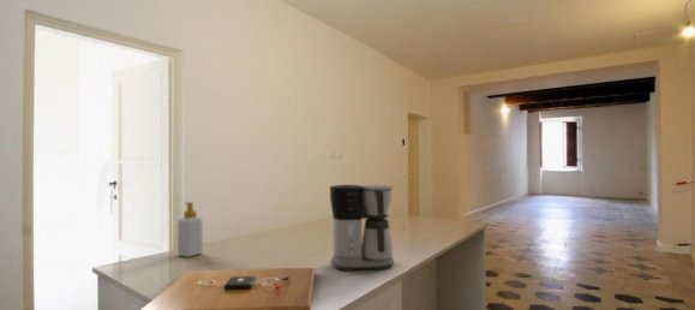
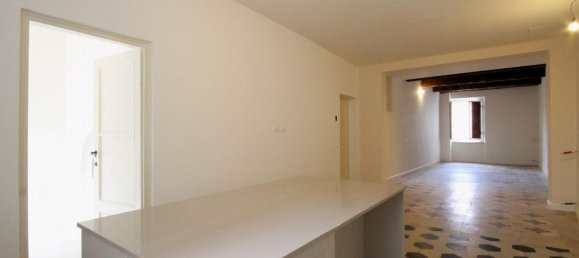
- soap bottle [176,201,204,258]
- coffee maker [329,183,395,272]
- cutting board [139,267,316,310]
